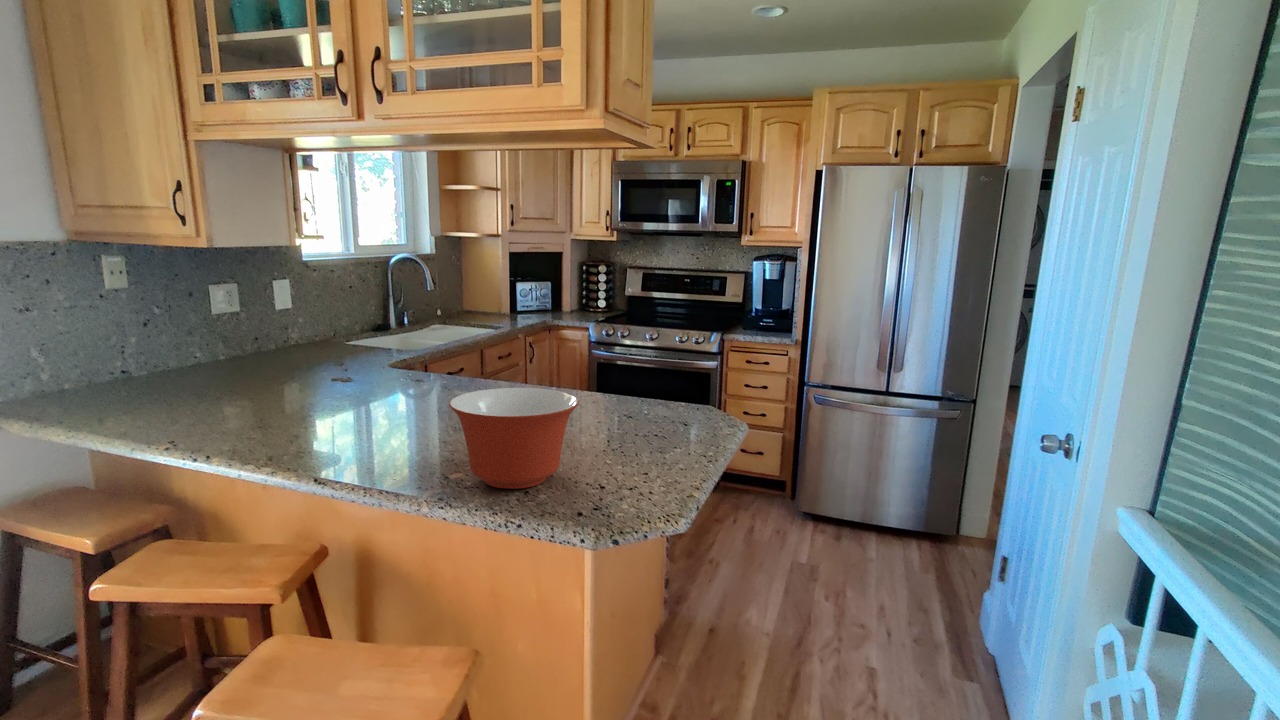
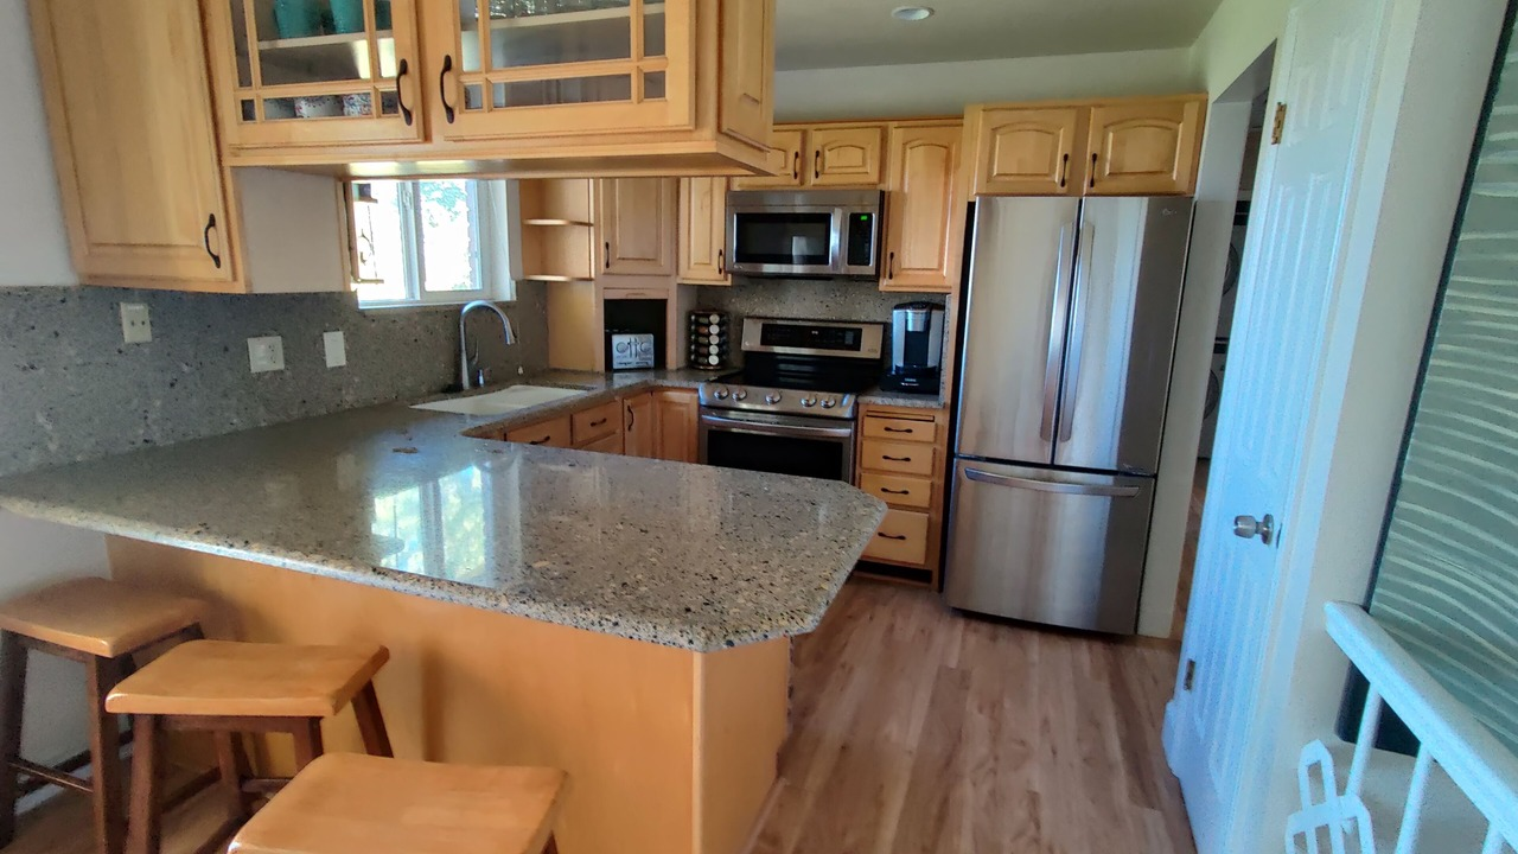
- mixing bowl [448,387,580,490]
